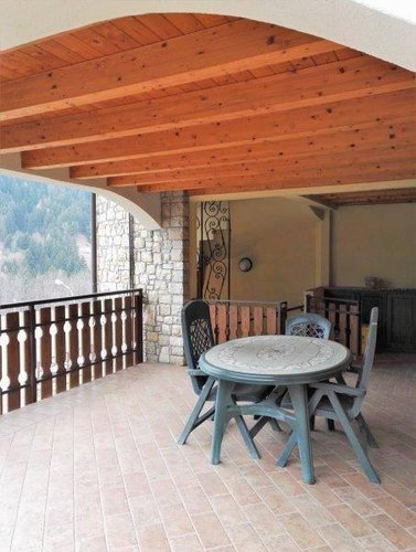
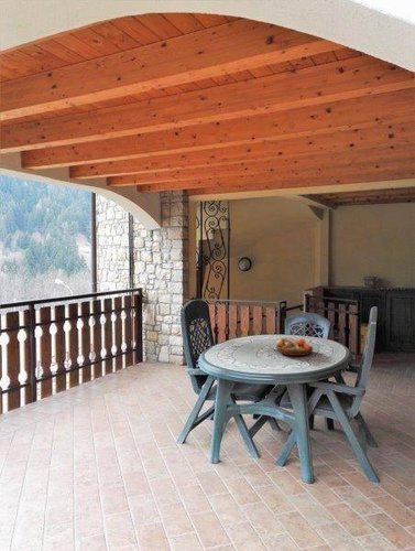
+ fruit bowl [275,336,314,357]
